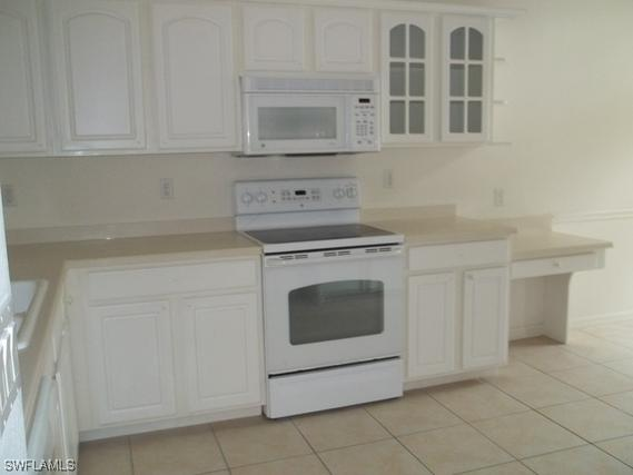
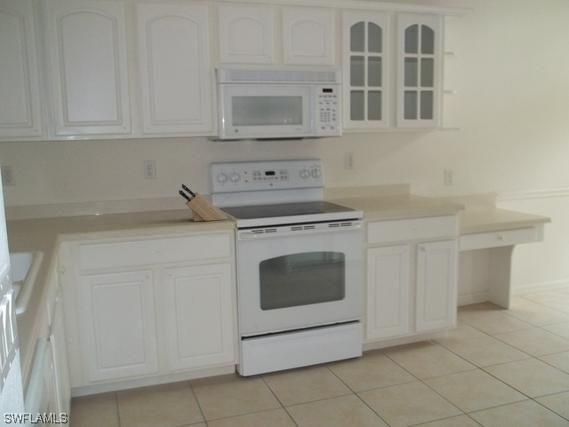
+ knife block [178,183,228,222]
